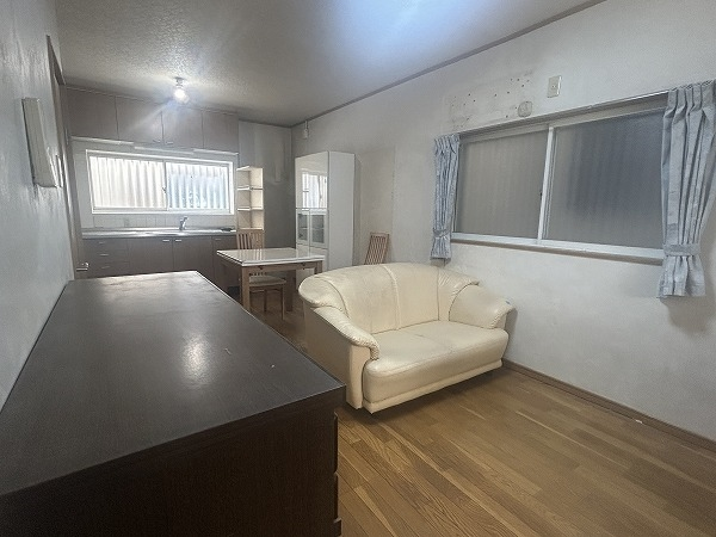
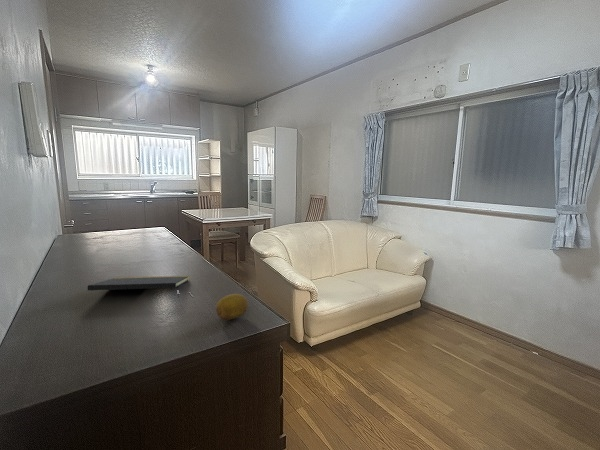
+ fruit [215,293,249,321]
+ notepad [87,275,190,298]
